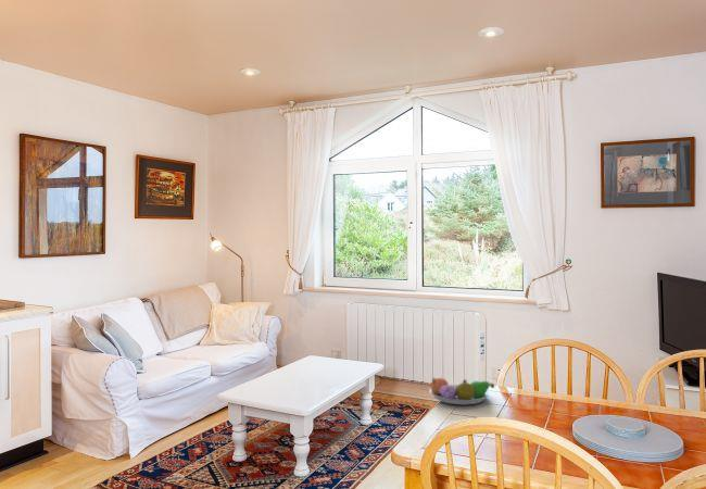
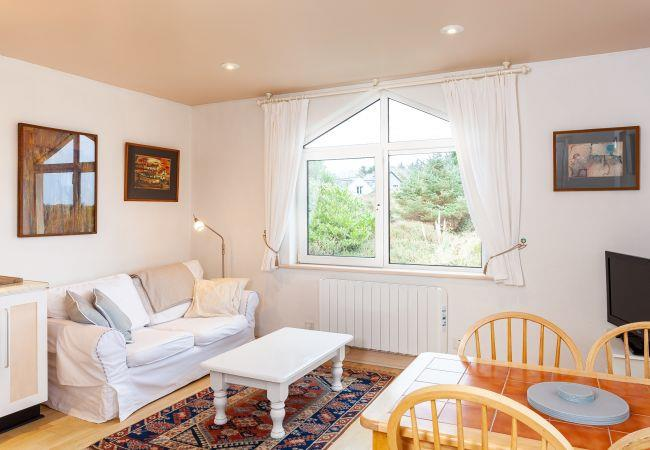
- fruit bowl [428,376,495,405]
